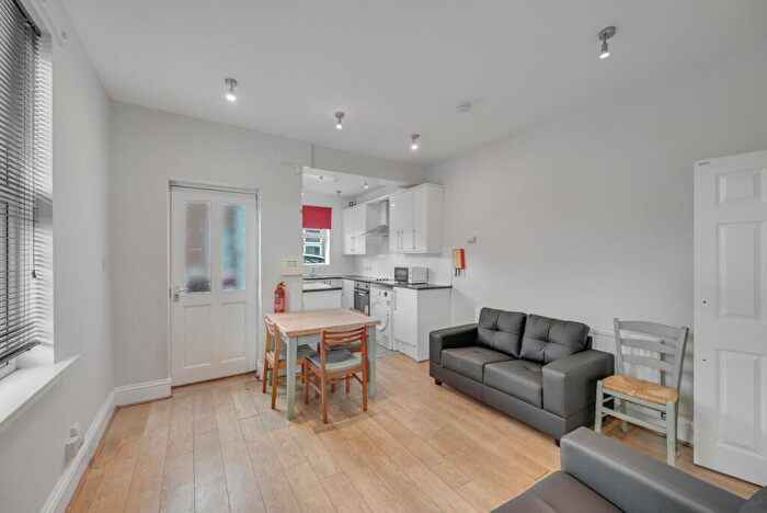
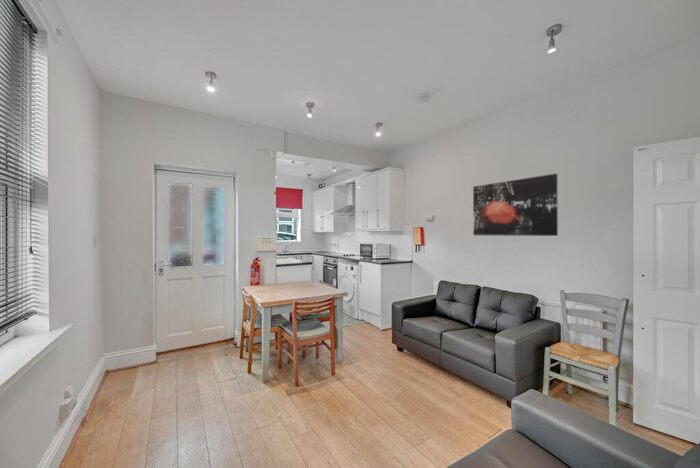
+ wall art [472,173,559,237]
